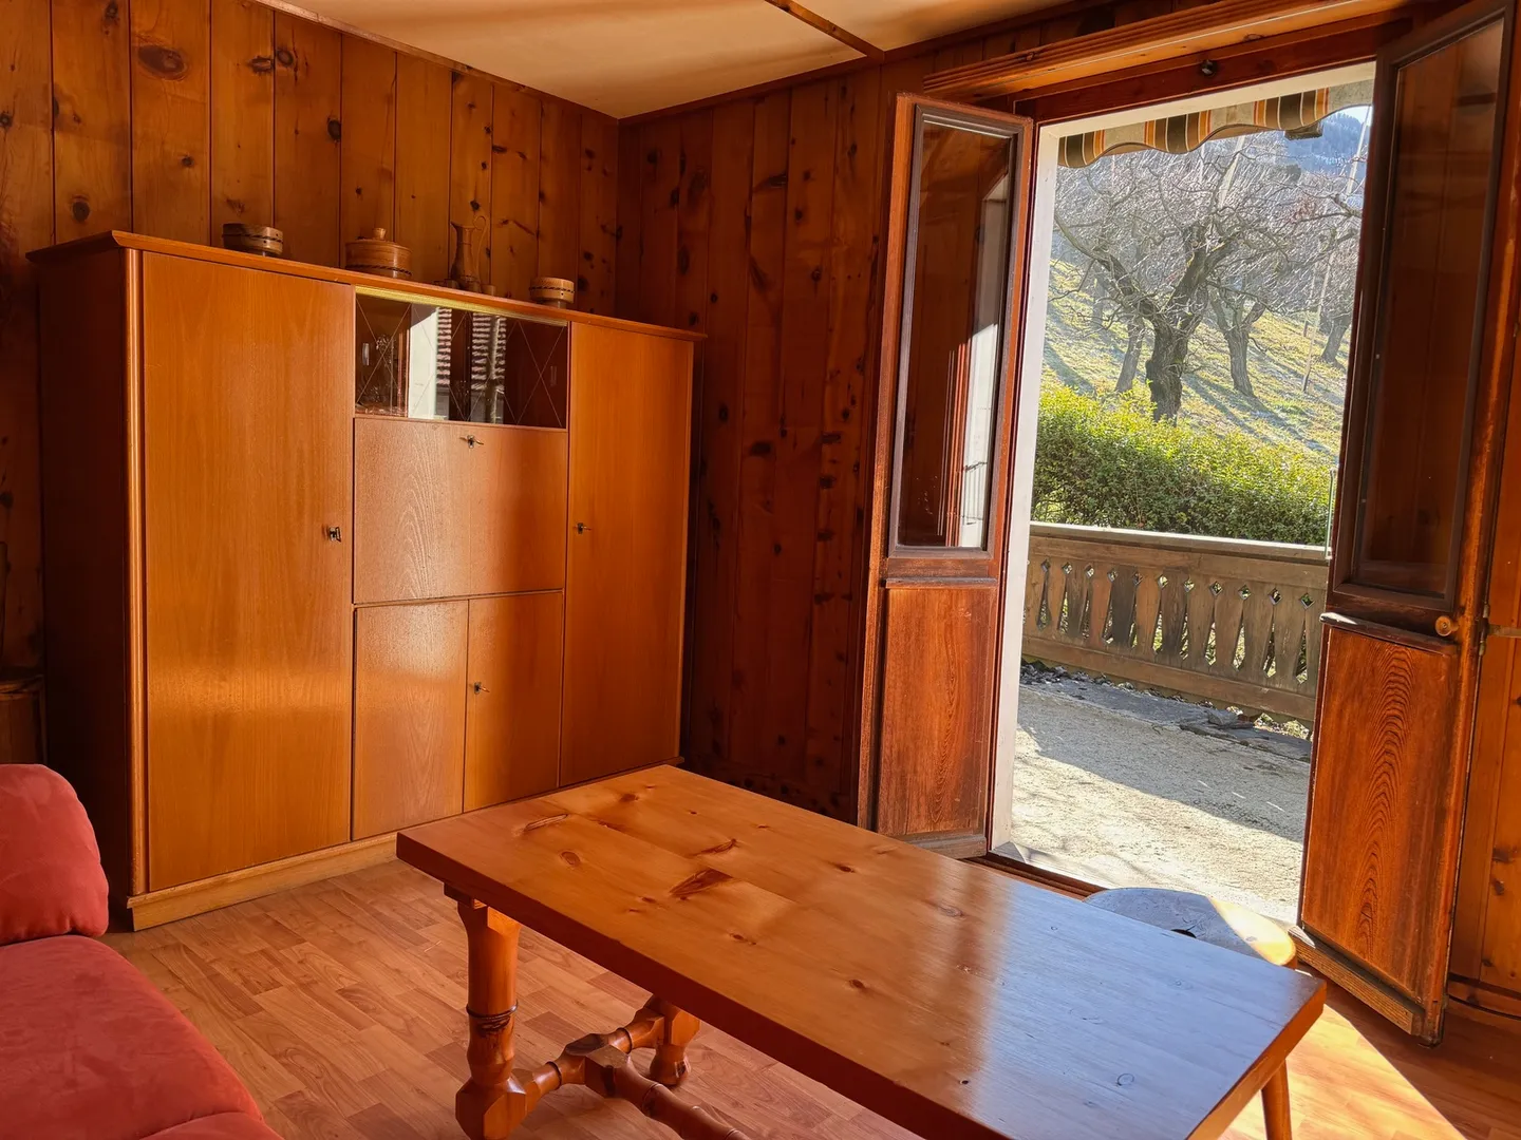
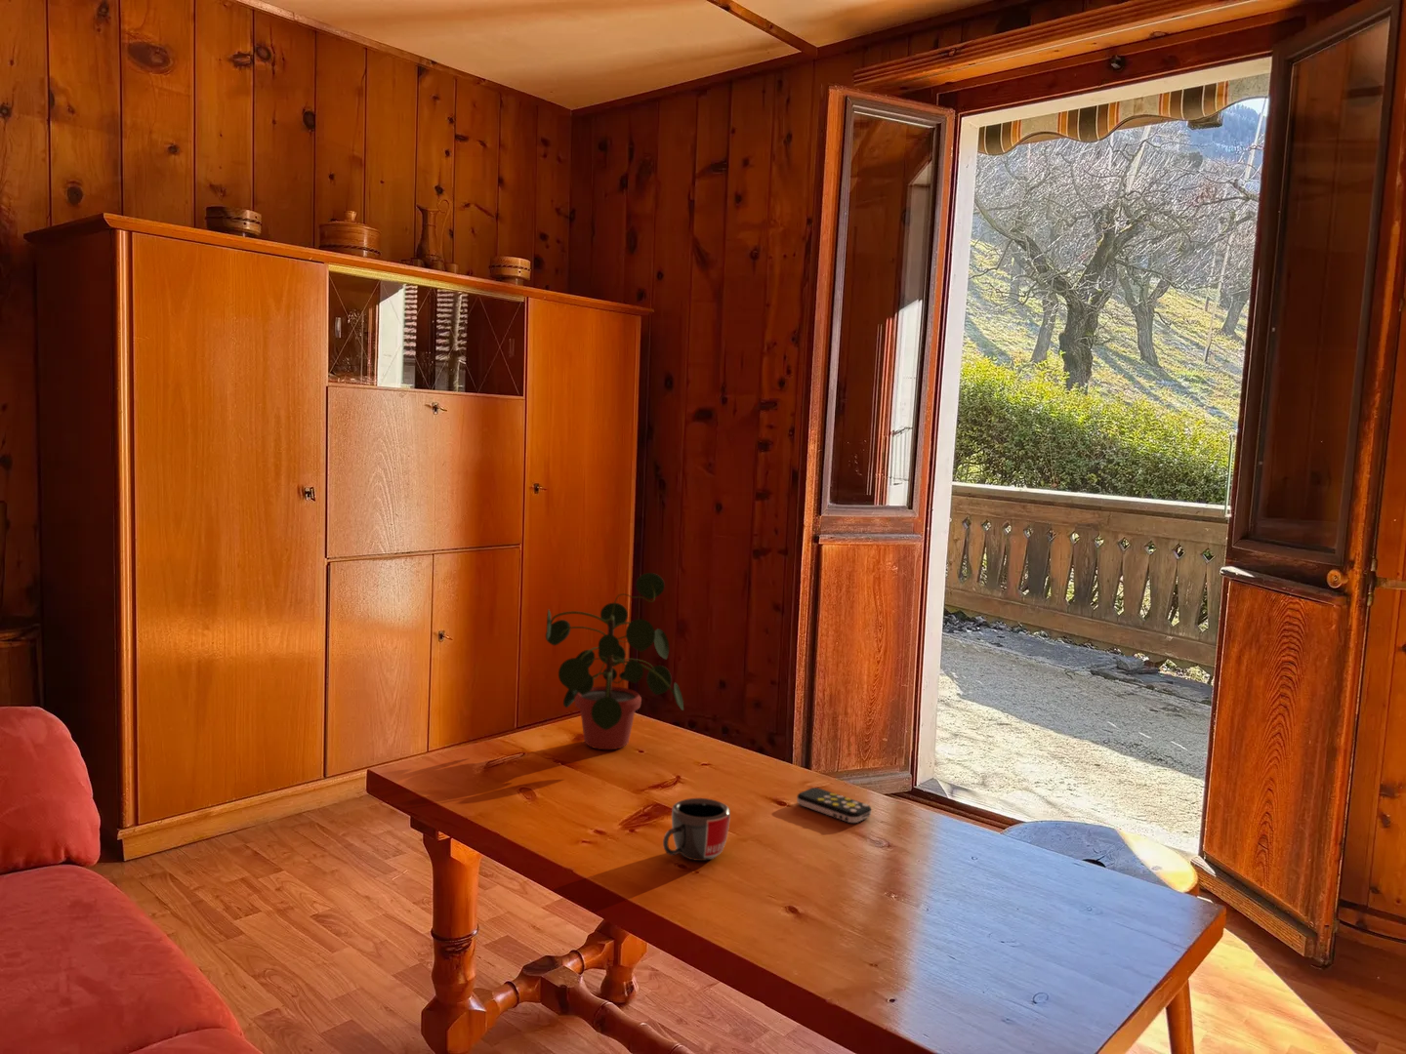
+ remote control [796,786,872,824]
+ mug [662,797,732,861]
+ potted plant [545,572,684,751]
